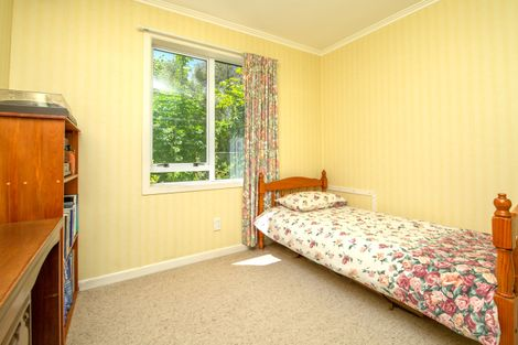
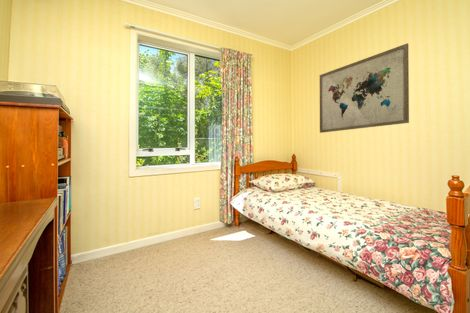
+ wall art [319,42,410,134]
